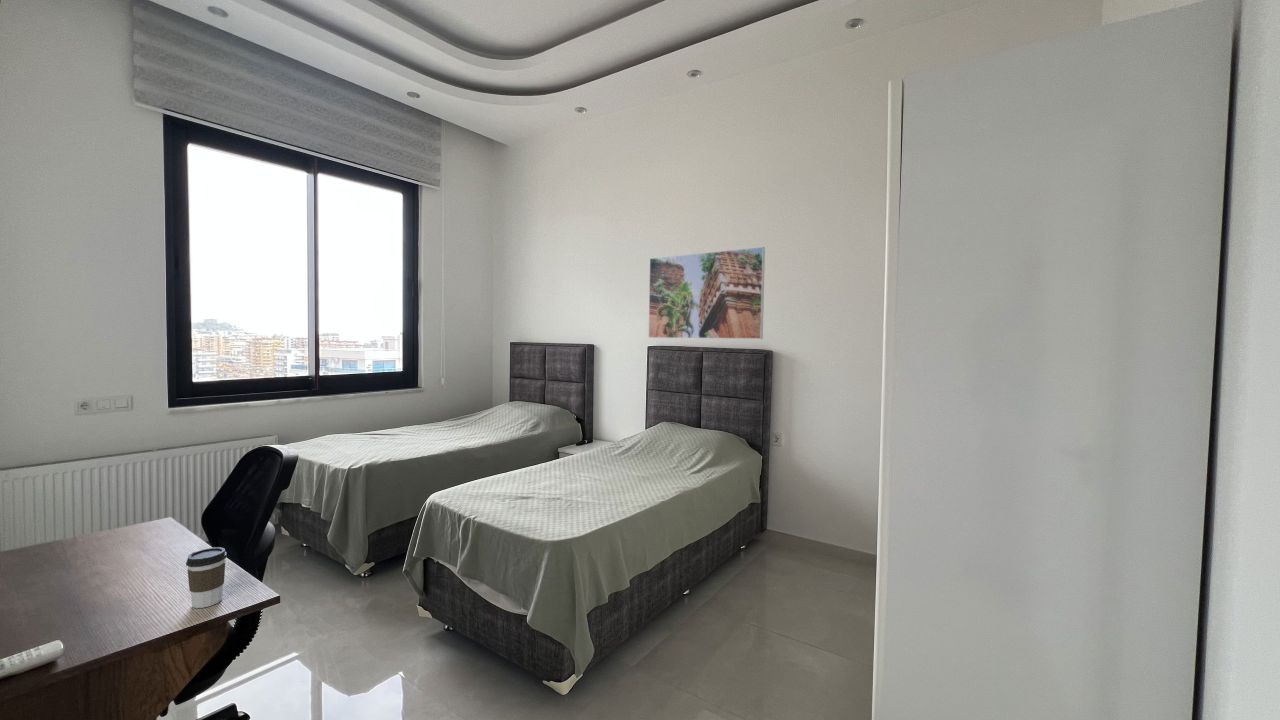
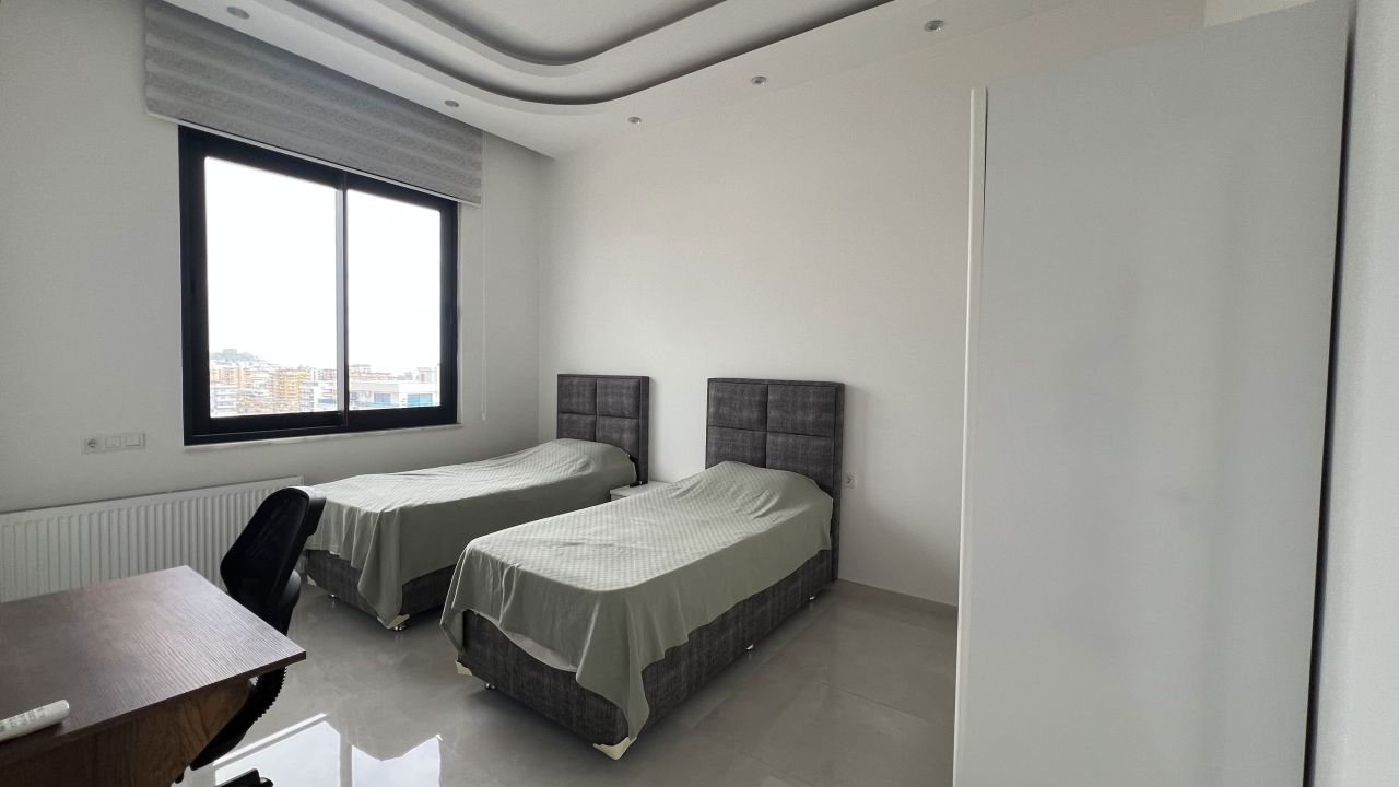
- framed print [647,246,766,340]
- coffee cup [185,546,228,609]
